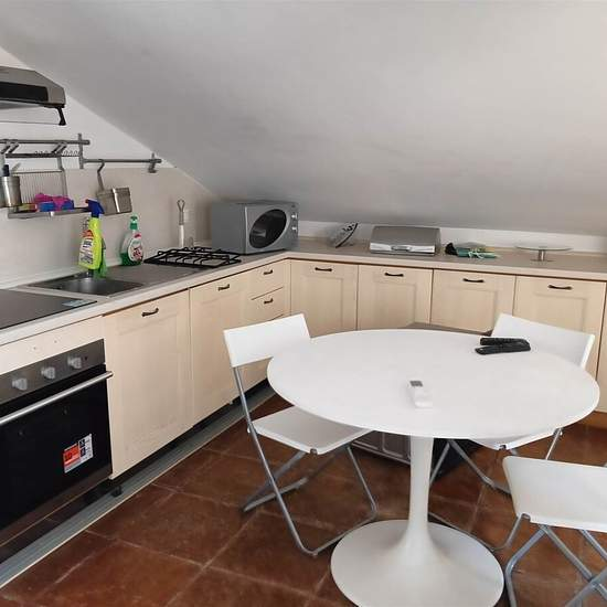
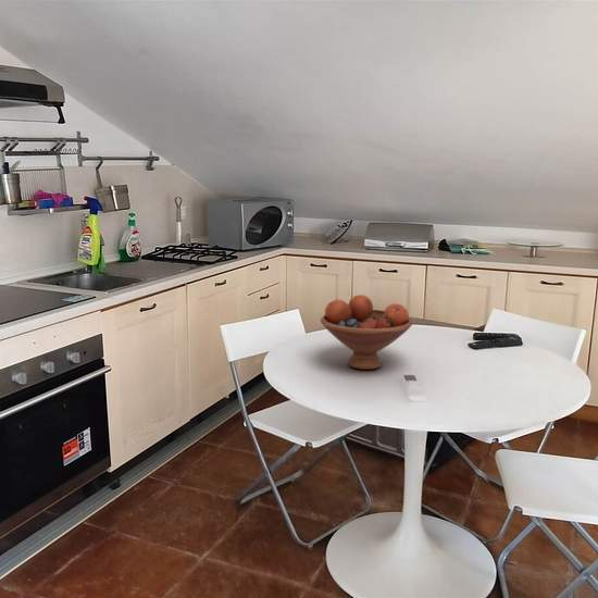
+ fruit bowl [320,294,413,371]
